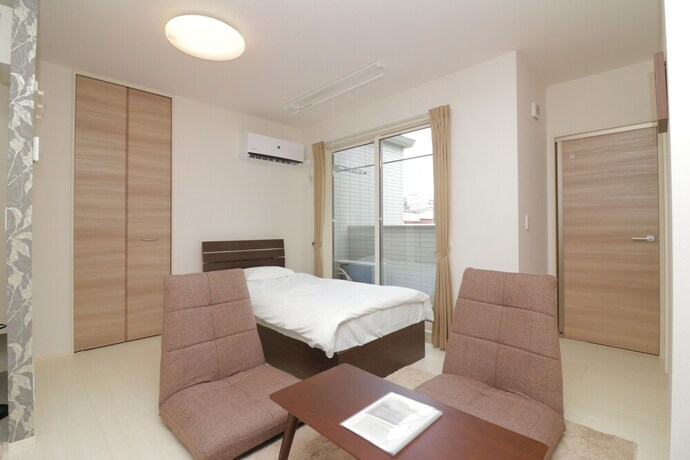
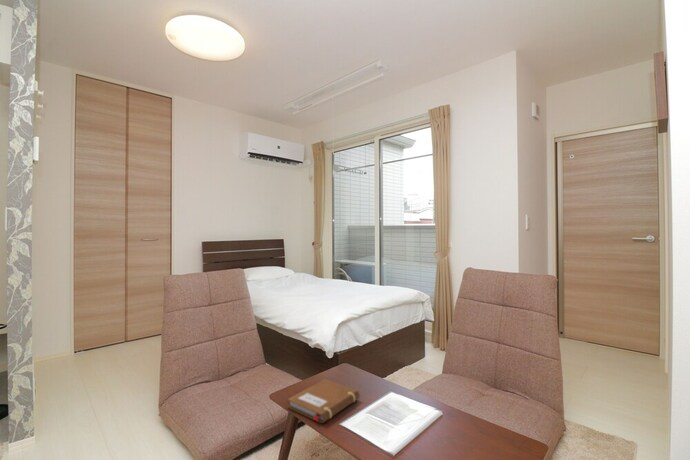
+ notebook [286,378,360,424]
